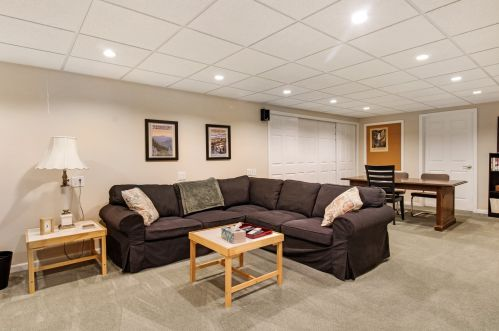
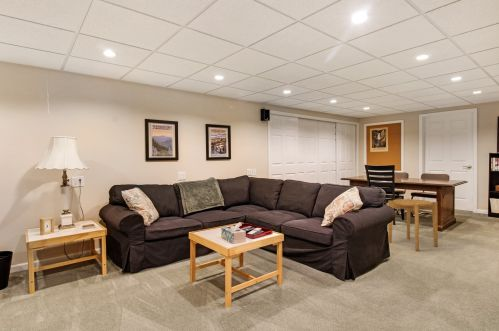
+ side table [387,198,439,252]
